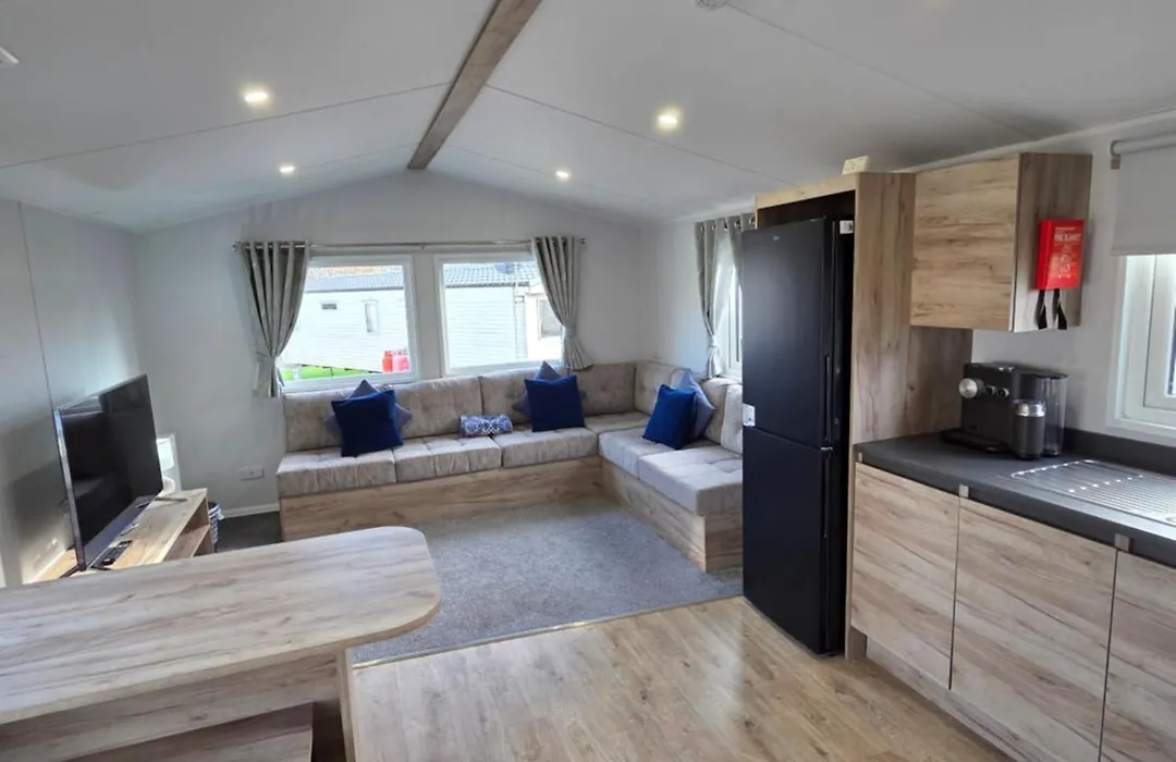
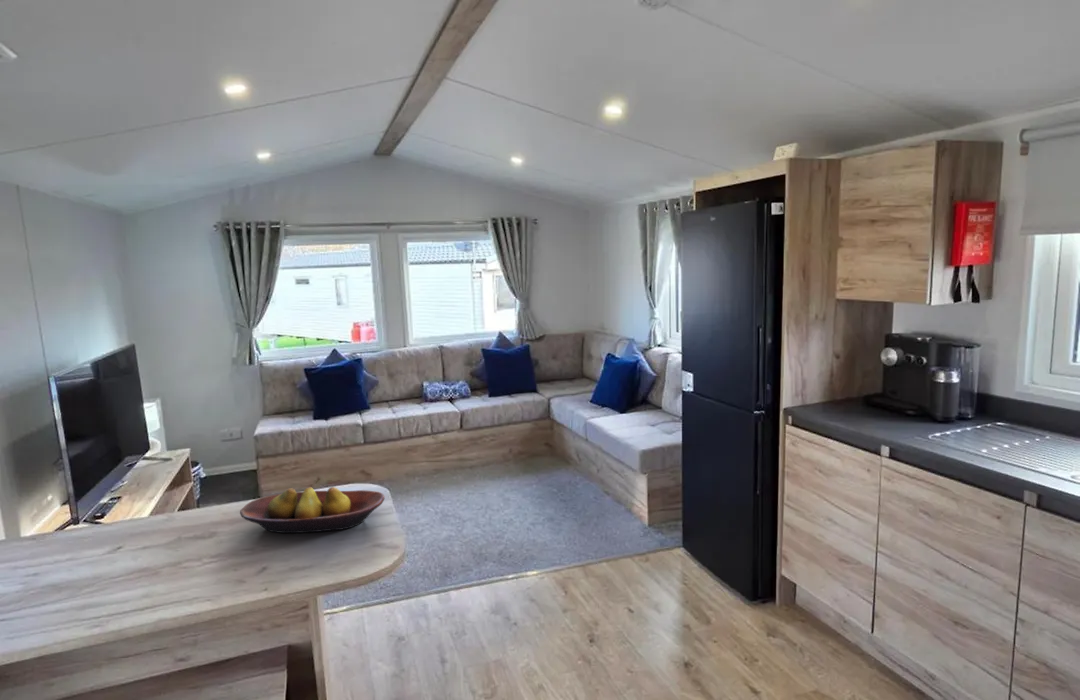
+ fruit bowl [239,486,386,534]
